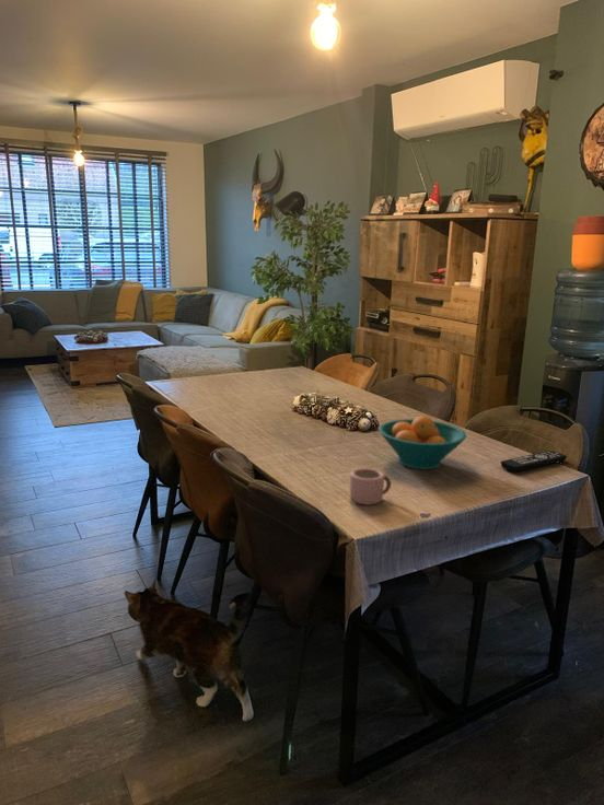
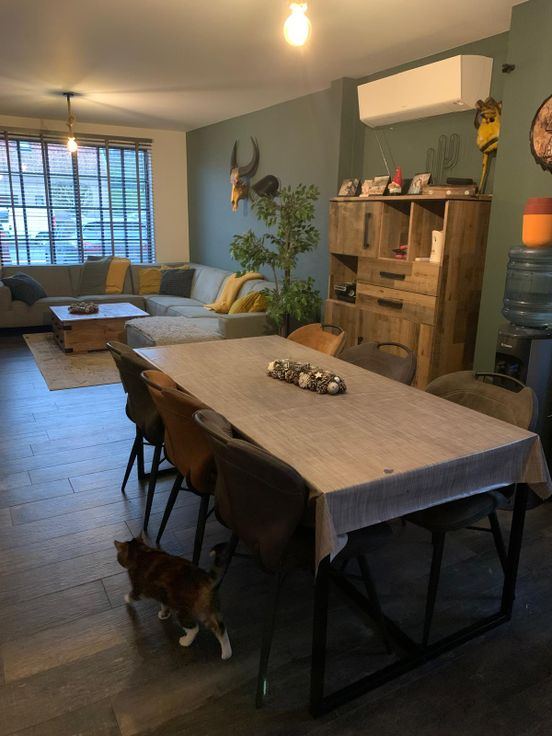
- remote control [500,450,568,472]
- fruit bowl [378,415,467,470]
- mug [349,467,392,505]
